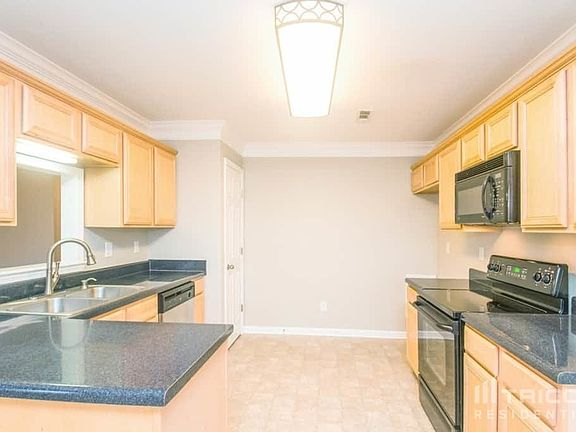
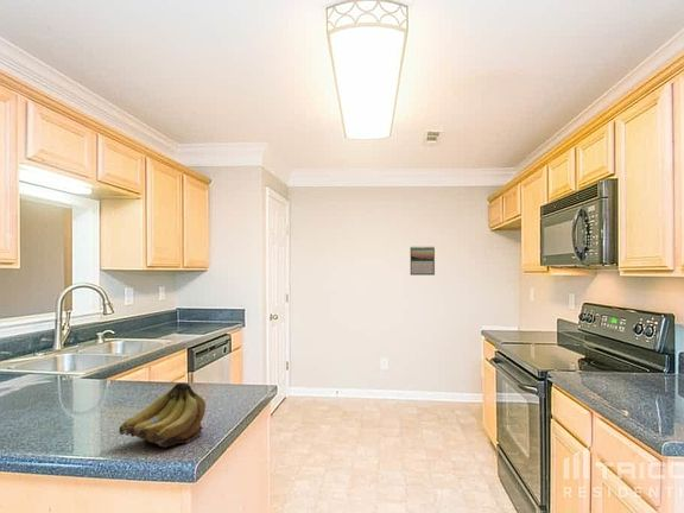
+ calendar [410,246,436,277]
+ fruit [118,382,207,448]
